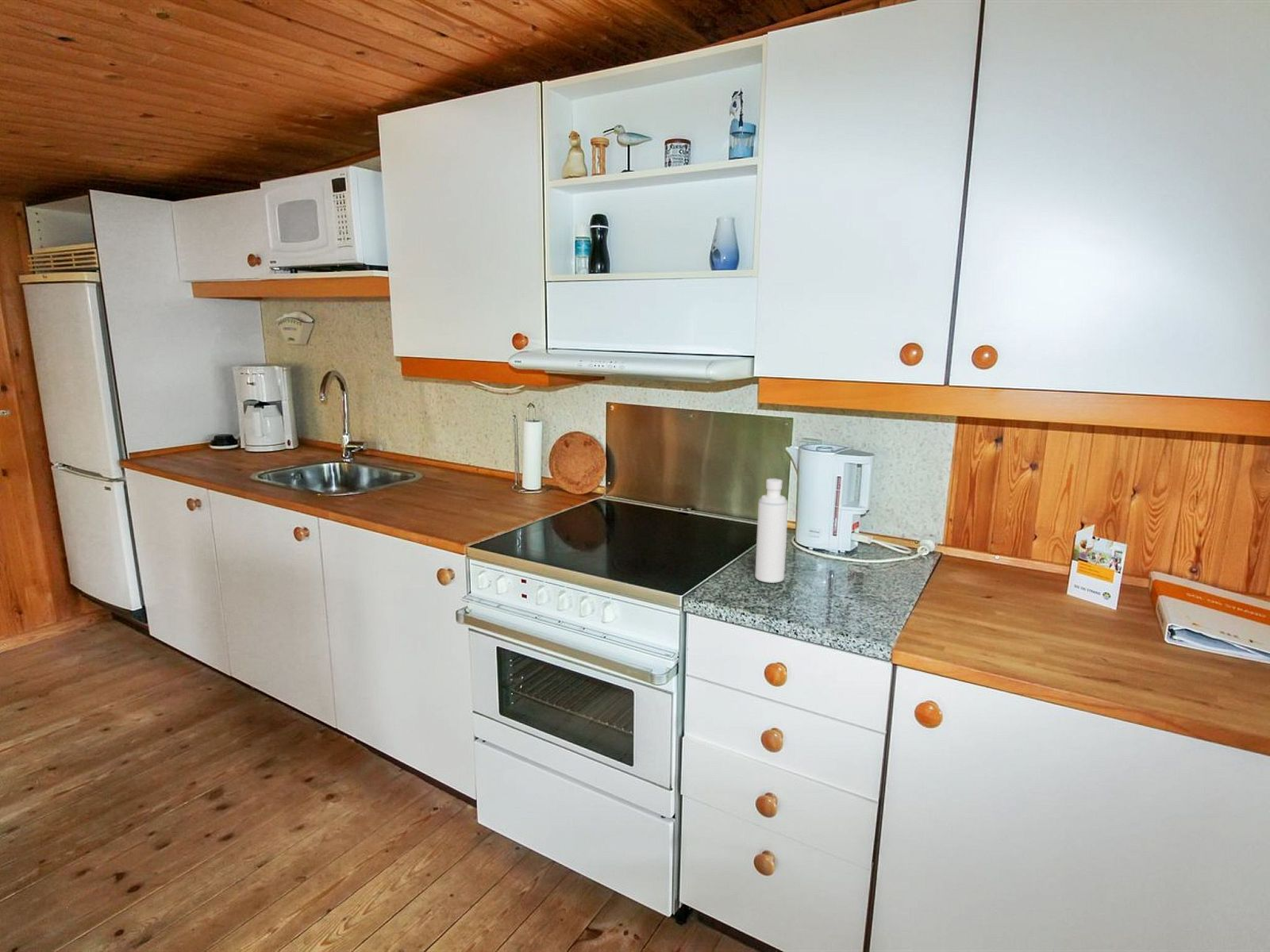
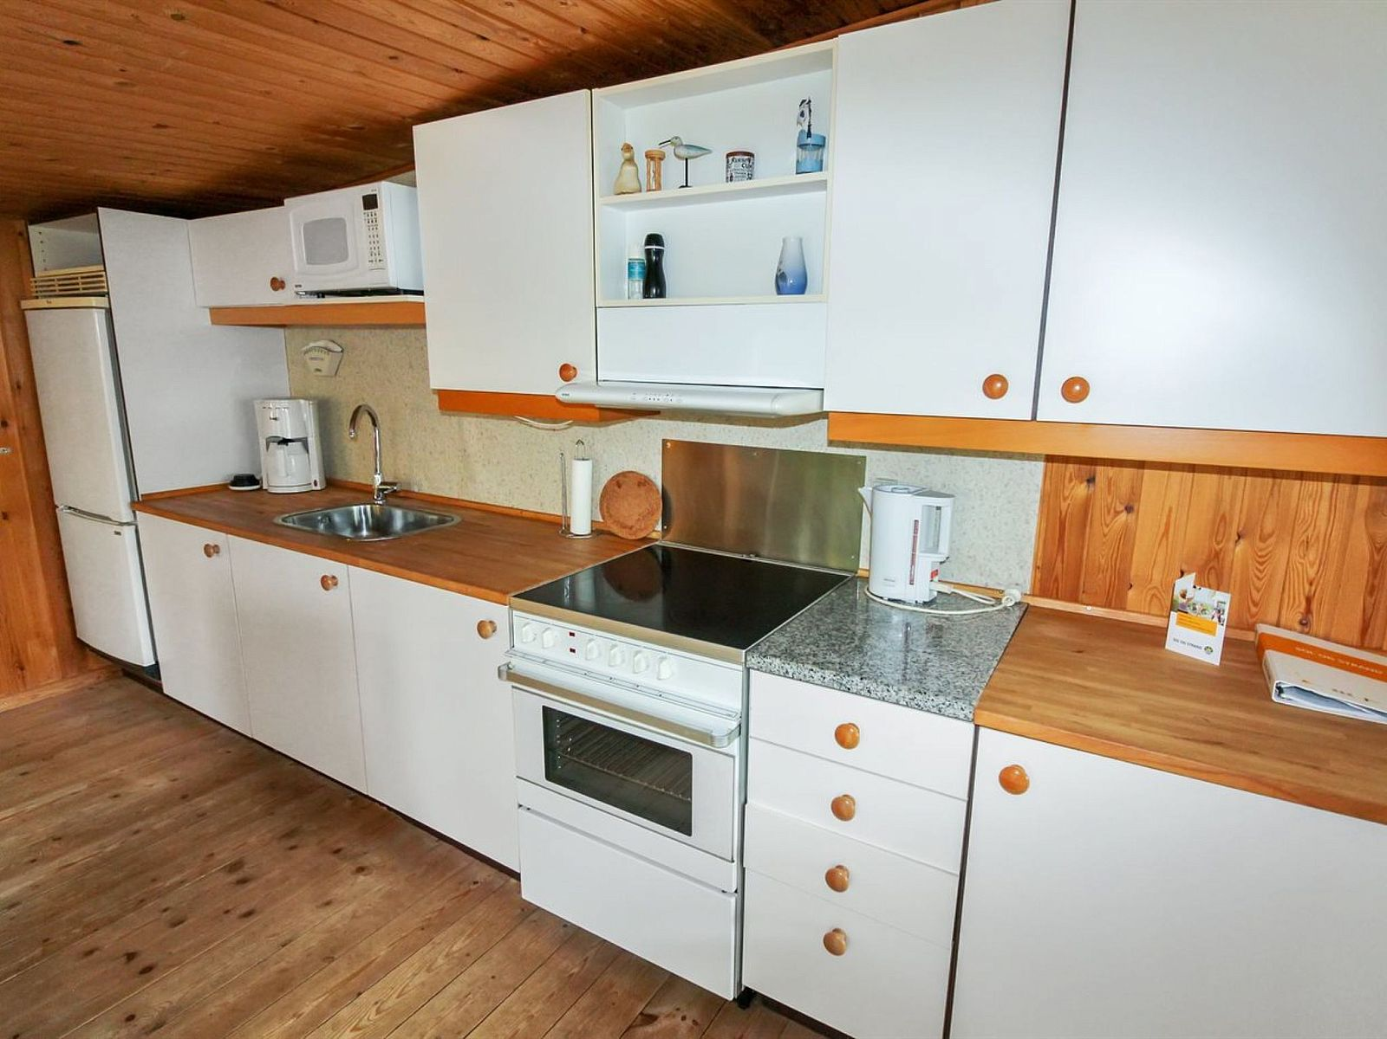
- spray bottle [754,478,789,584]
